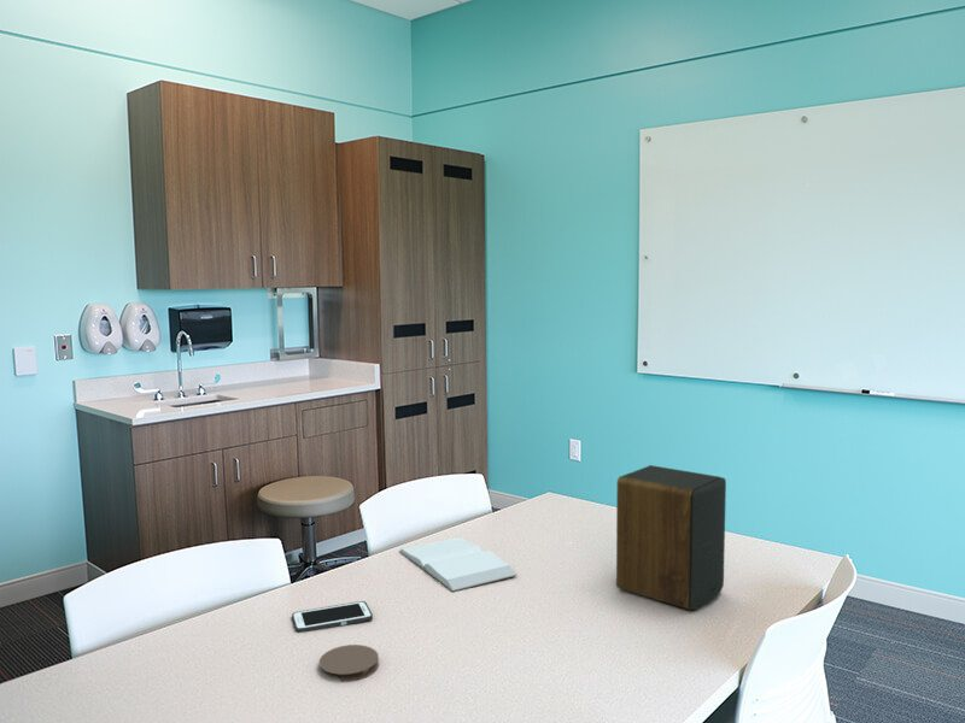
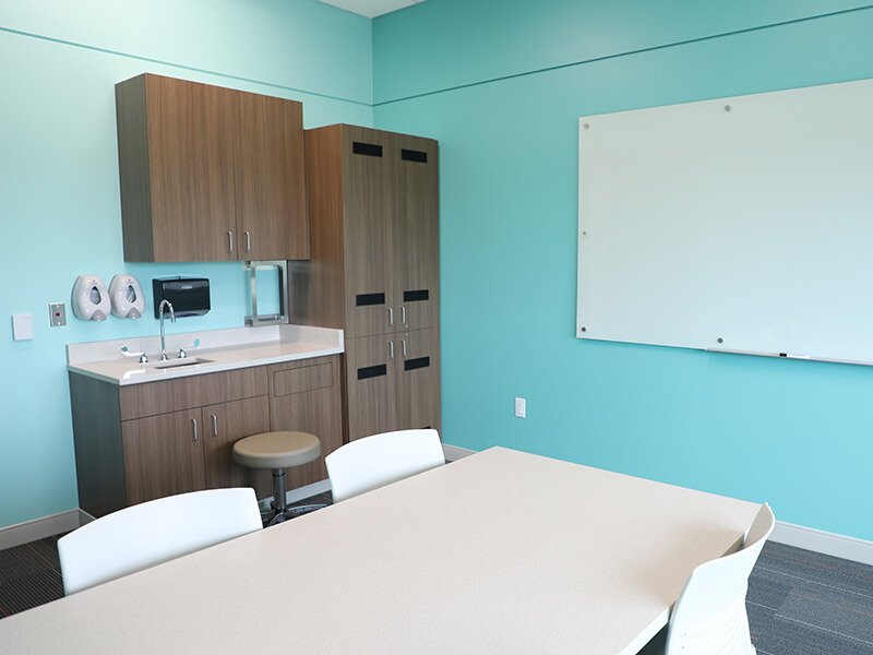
- speaker [615,464,727,611]
- coaster [318,643,380,683]
- cell phone [291,600,374,634]
- book [398,536,519,593]
